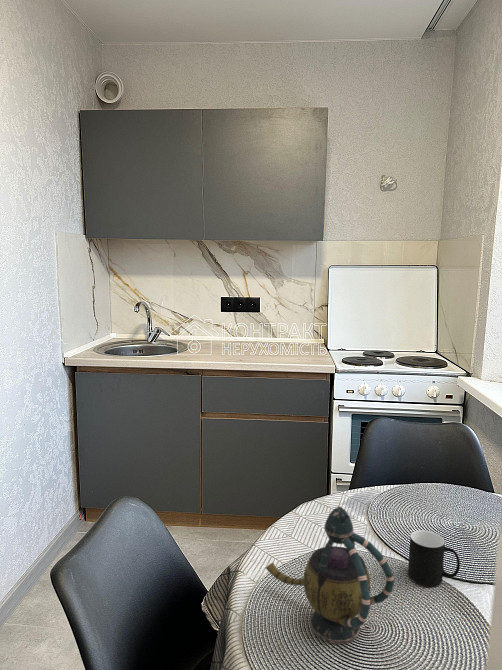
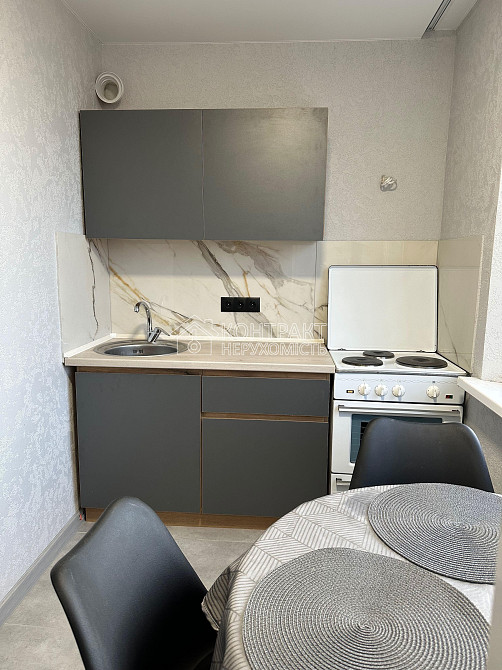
- teapot [265,505,395,645]
- cup [407,529,461,587]
